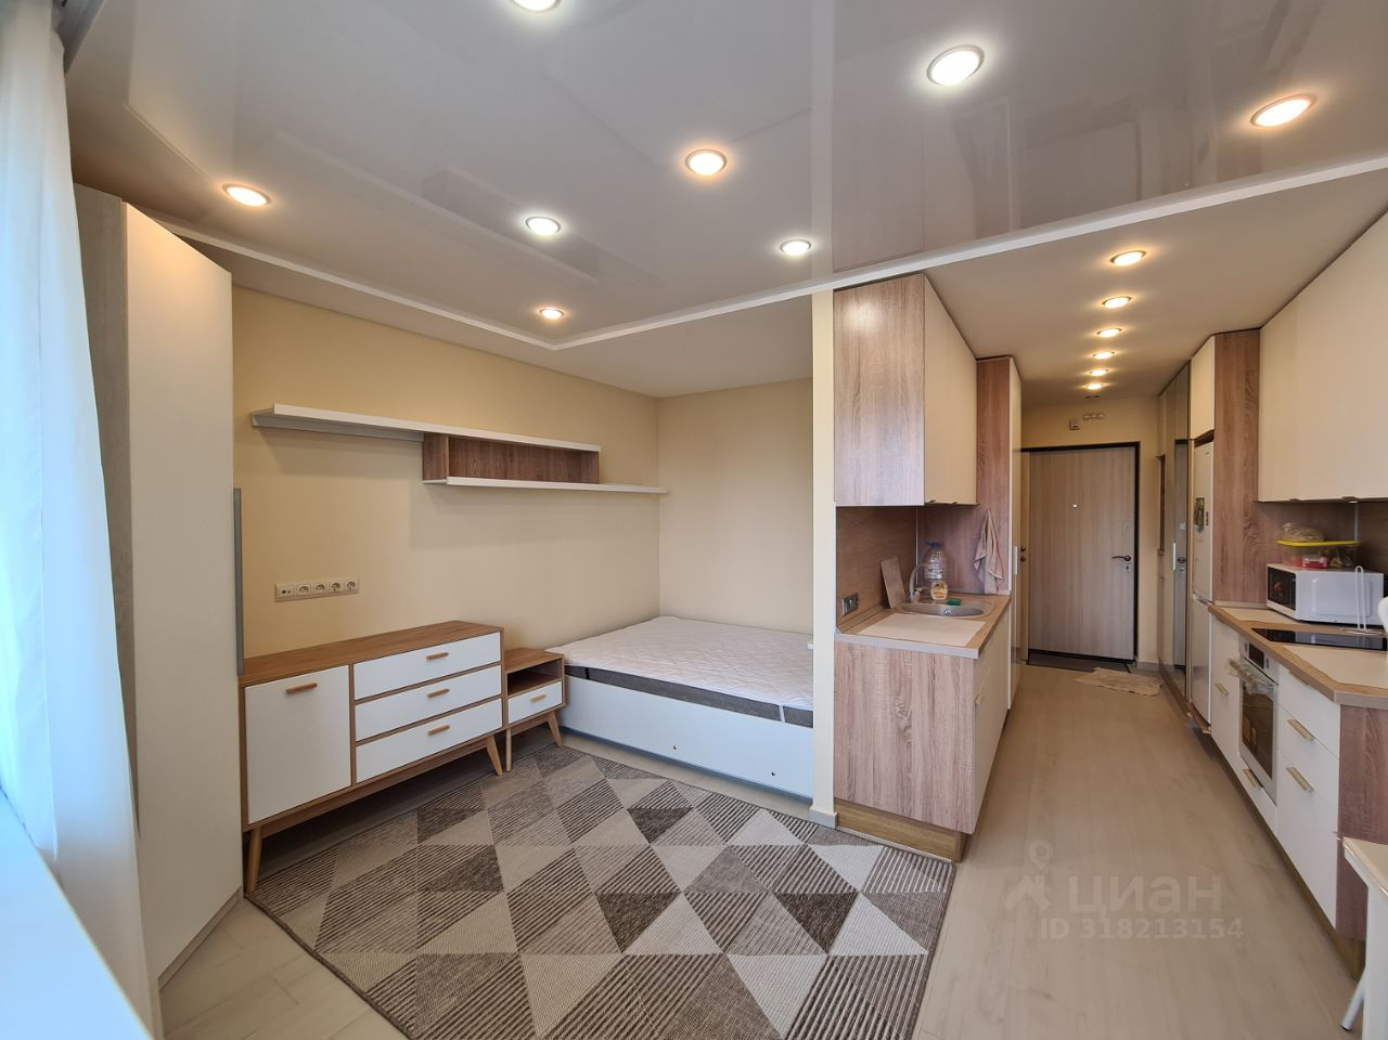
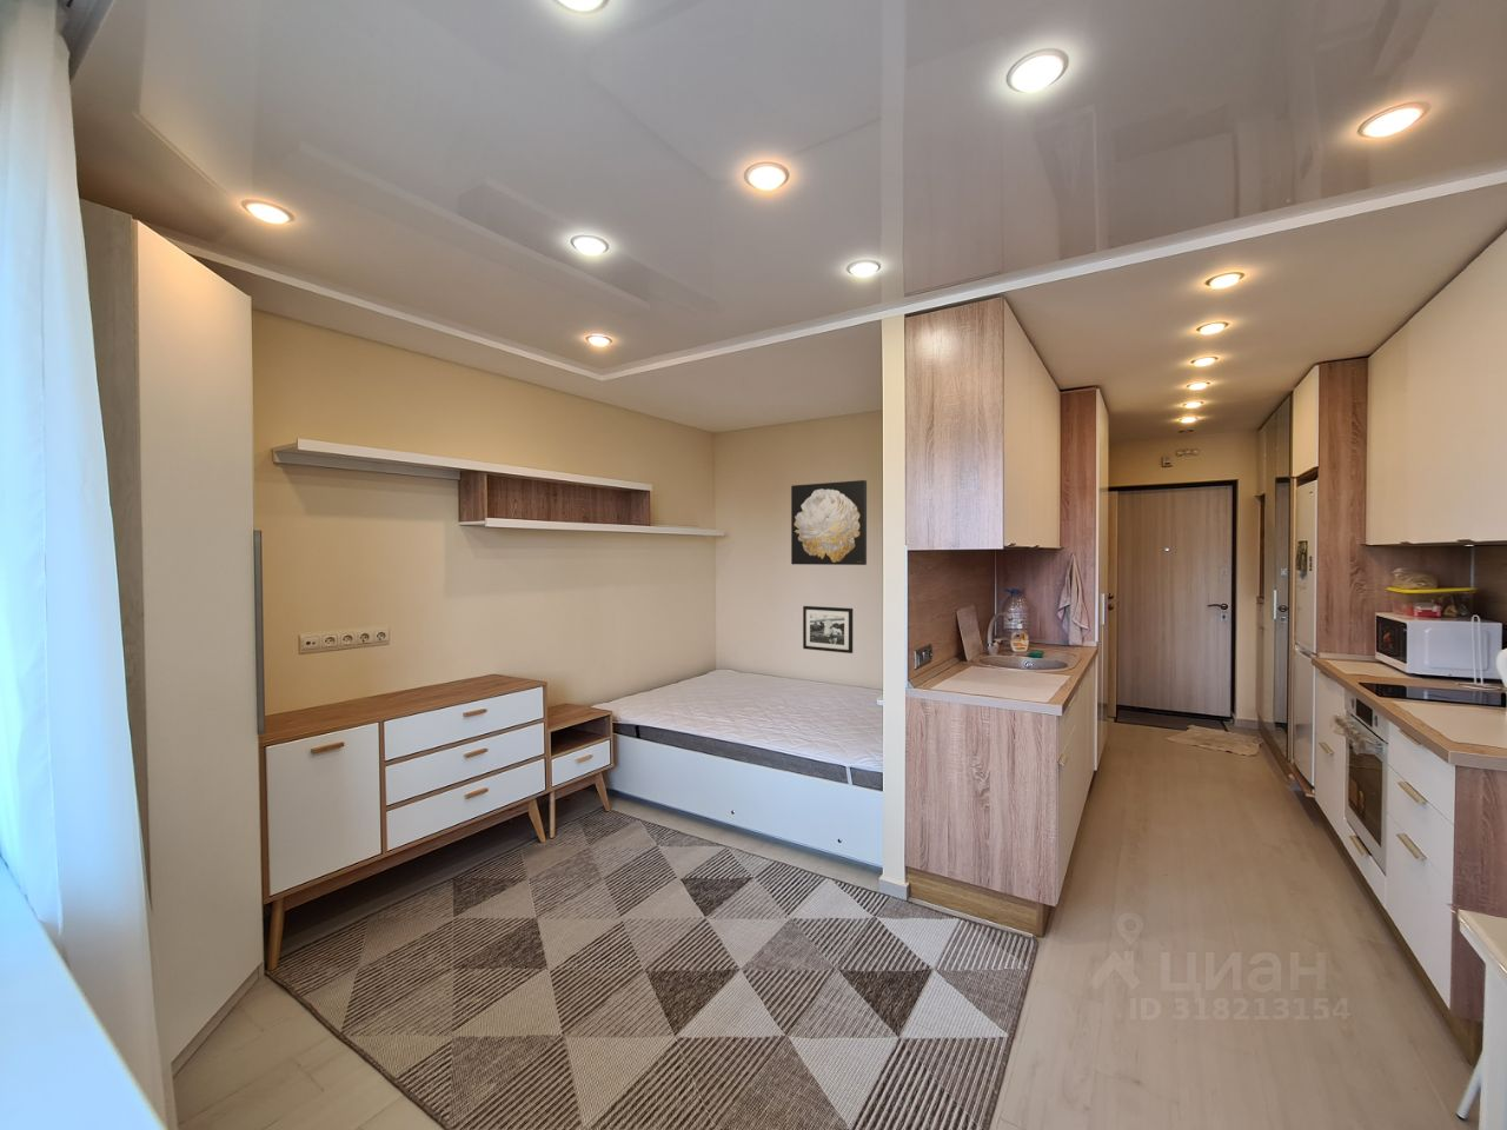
+ wall art [790,480,867,566]
+ picture frame [802,605,853,654]
